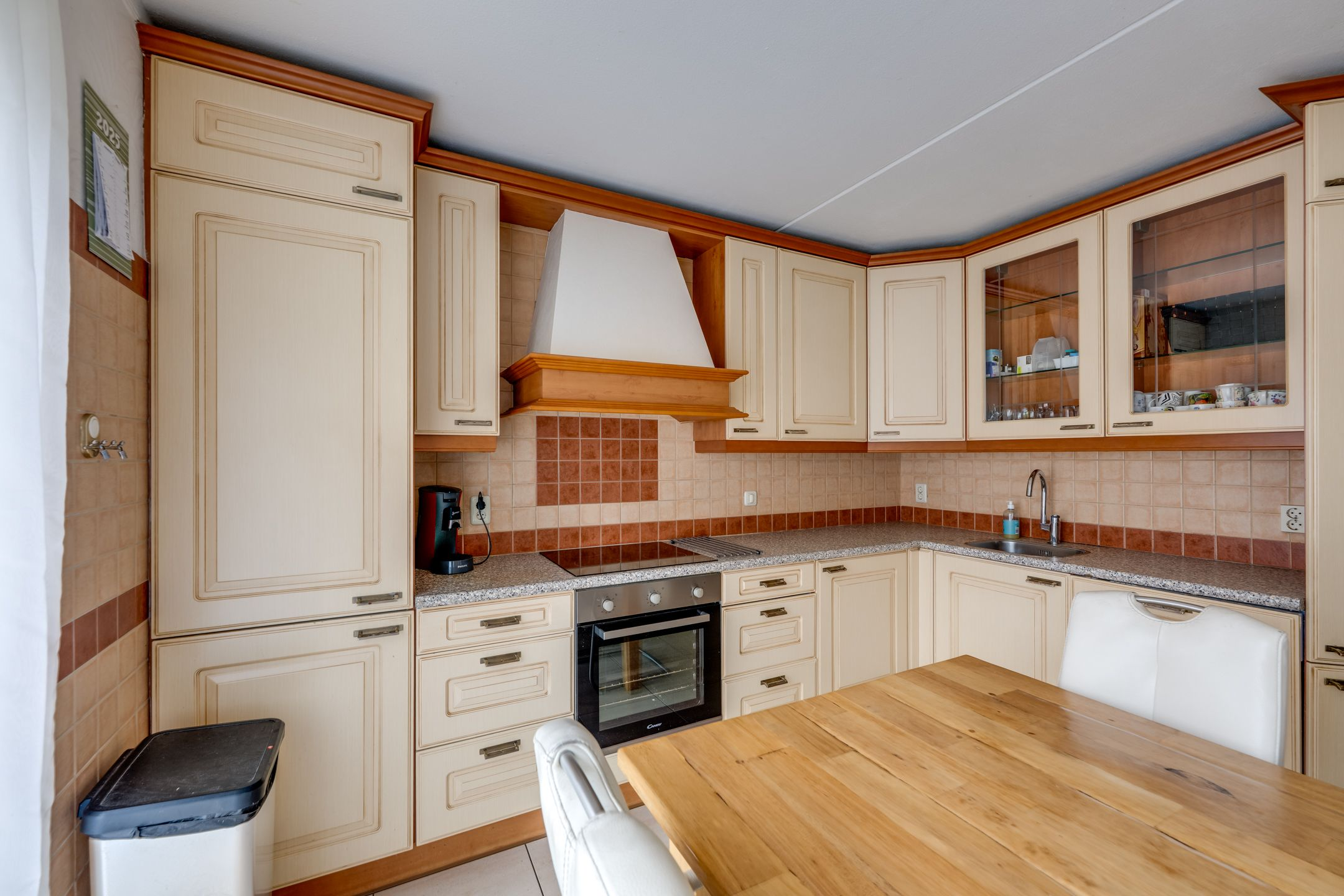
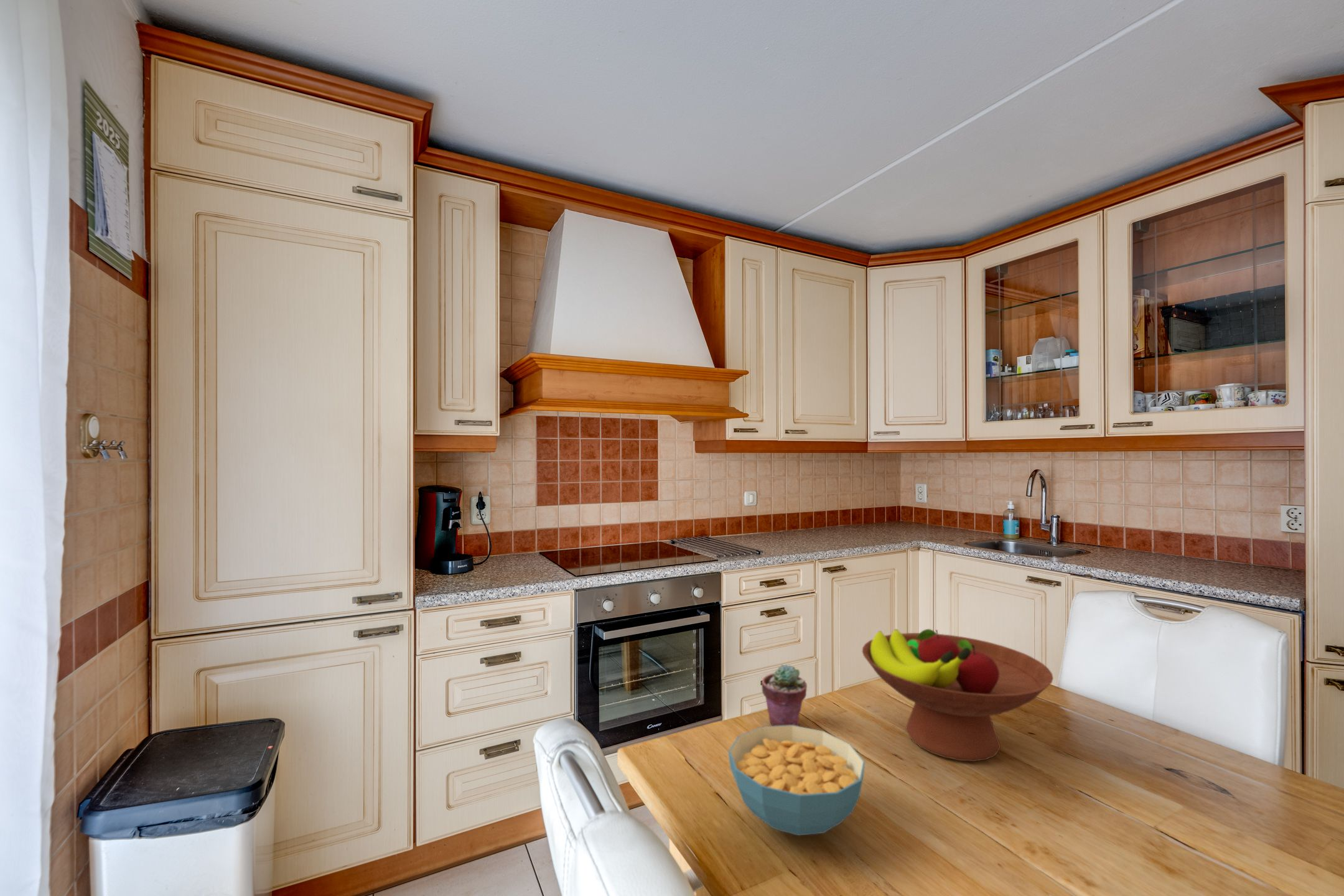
+ fruit bowl [862,628,1054,762]
+ cereal bowl [727,725,866,836]
+ potted succulent [761,664,808,726]
